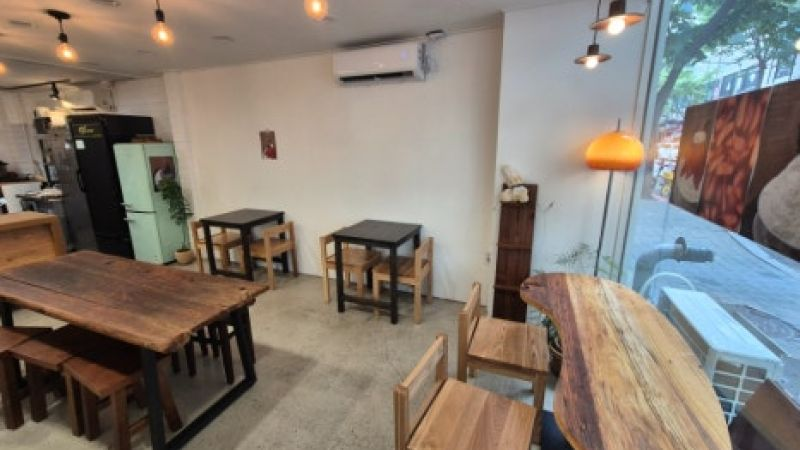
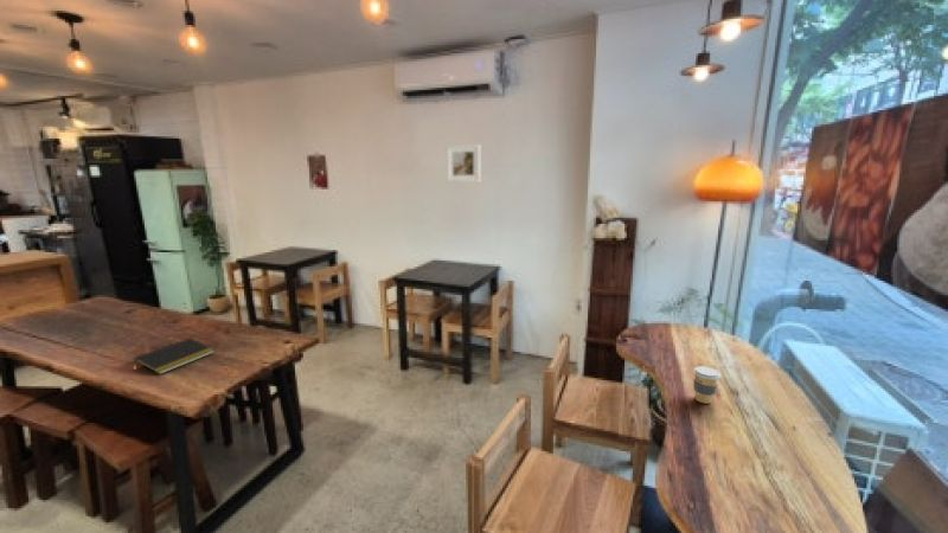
+ notepad [133,336,216,375]
+ coffee cup [692,365,722,405]
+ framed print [446,143,481,184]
